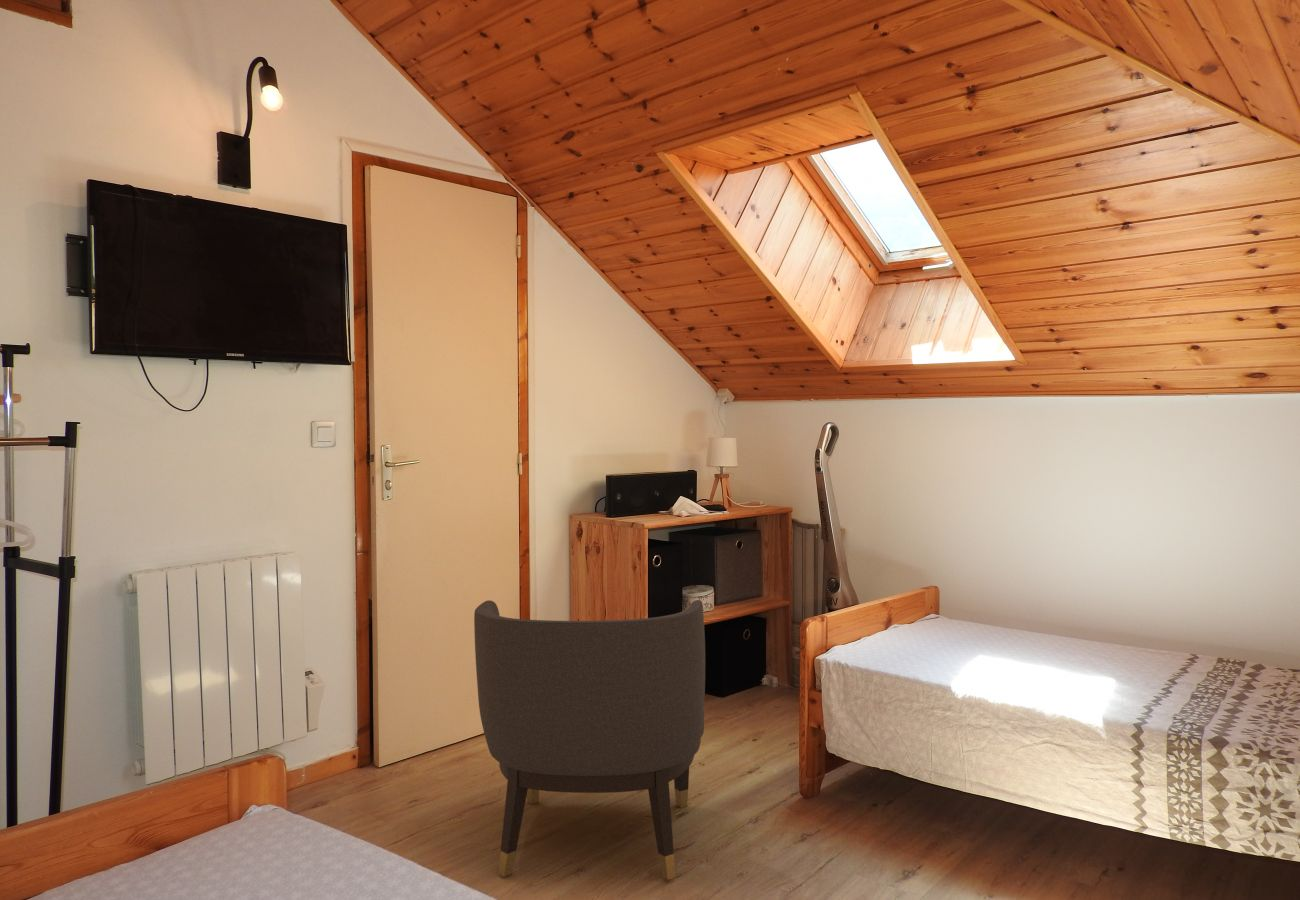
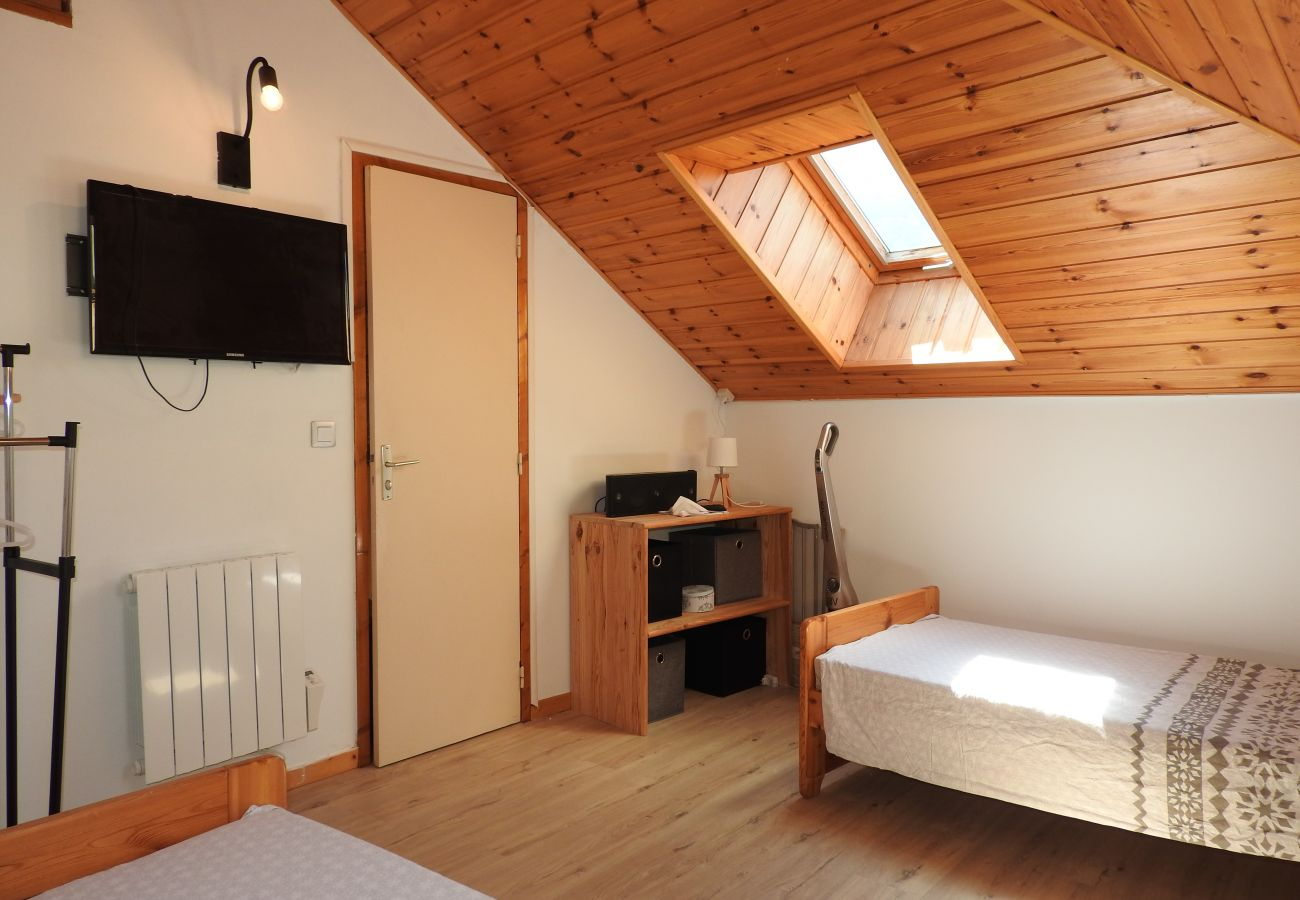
- chair [473,599,706,881]
